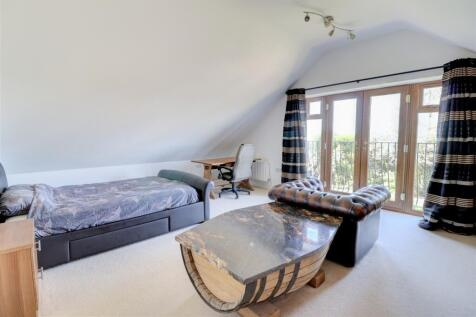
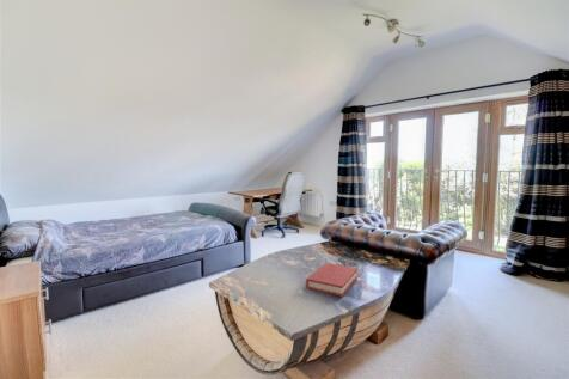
+ hardback book [305,262,359,298]
